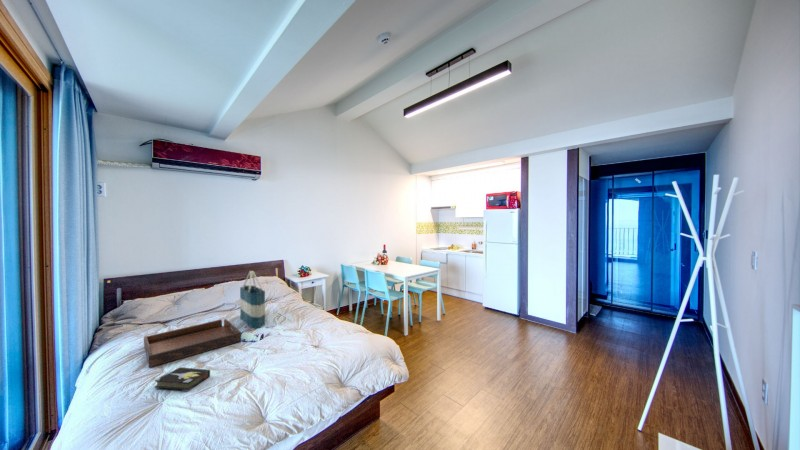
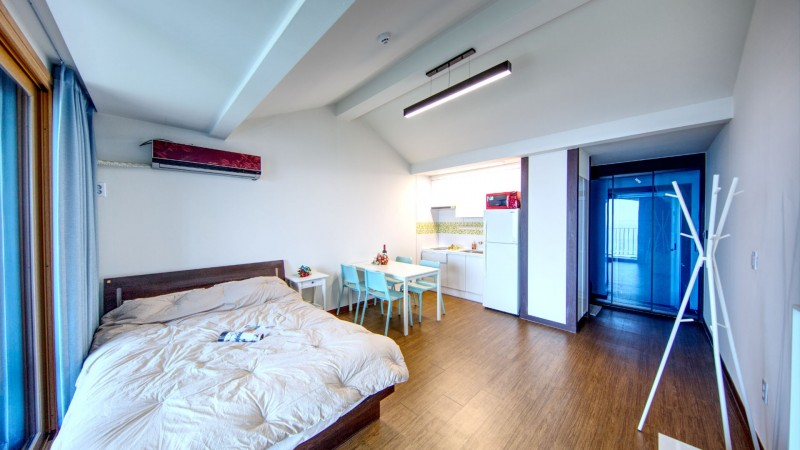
- serving tray [143,318,242,368]
- tote bag [239,270,266,329]
- hardback book [154,366,211,392]
